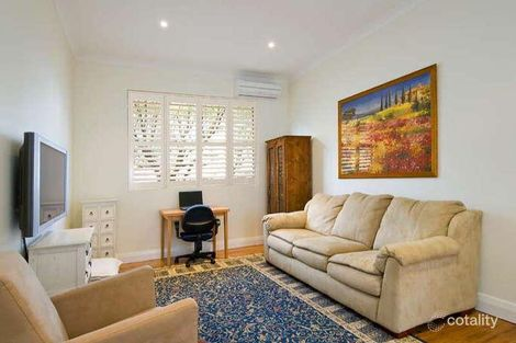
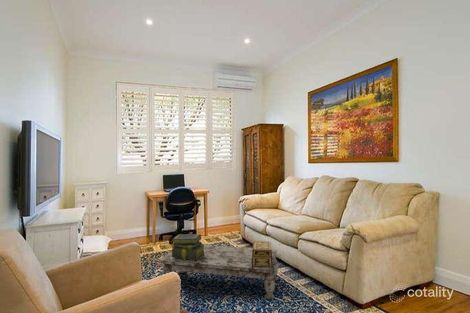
+ coffee table [158,244,279,300]
+ stack of books [171,233,206,260]
+ decorative box [252,240,273,267]
